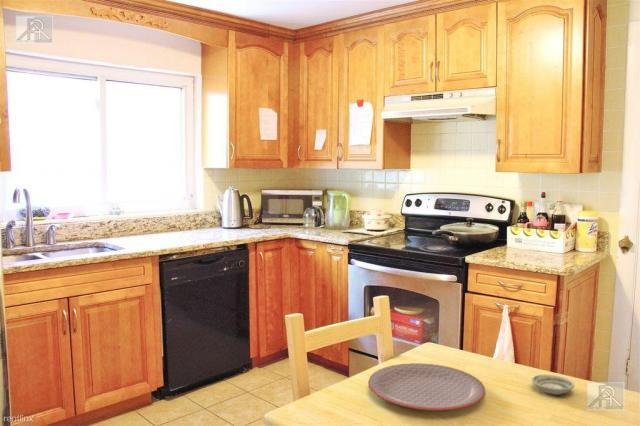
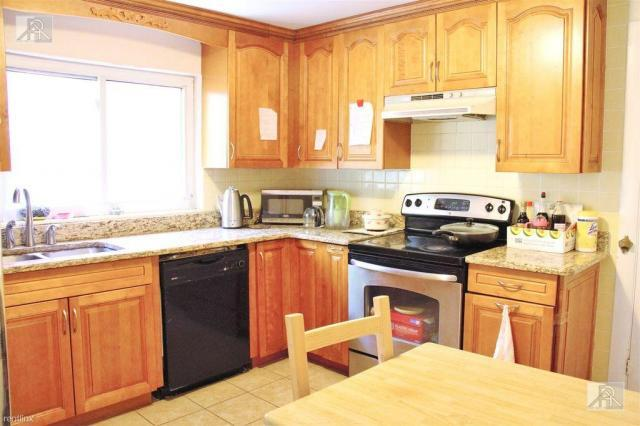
- plate [367,362,486,412]
- saucer [531,374,576,396]
